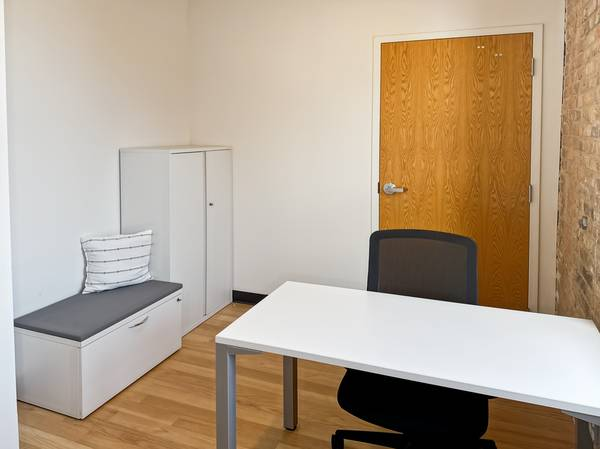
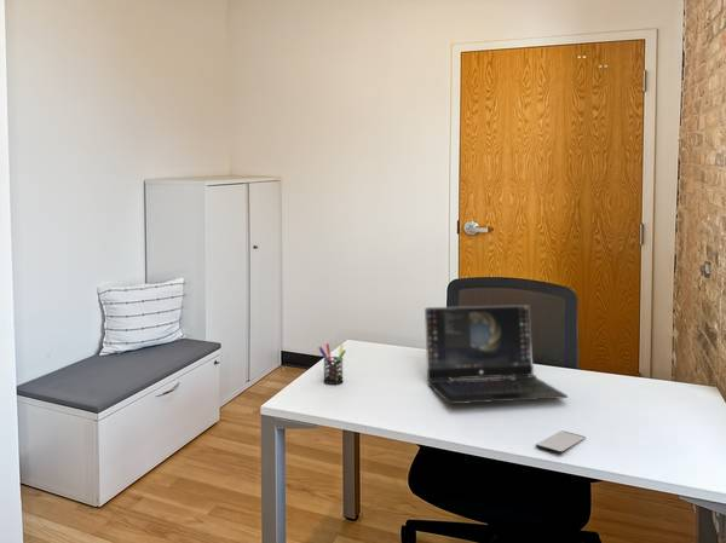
+ pen holder [318,342,347,386]
+ smartphone [535,431,587,455]
+ laptop [424,304,569,405]
